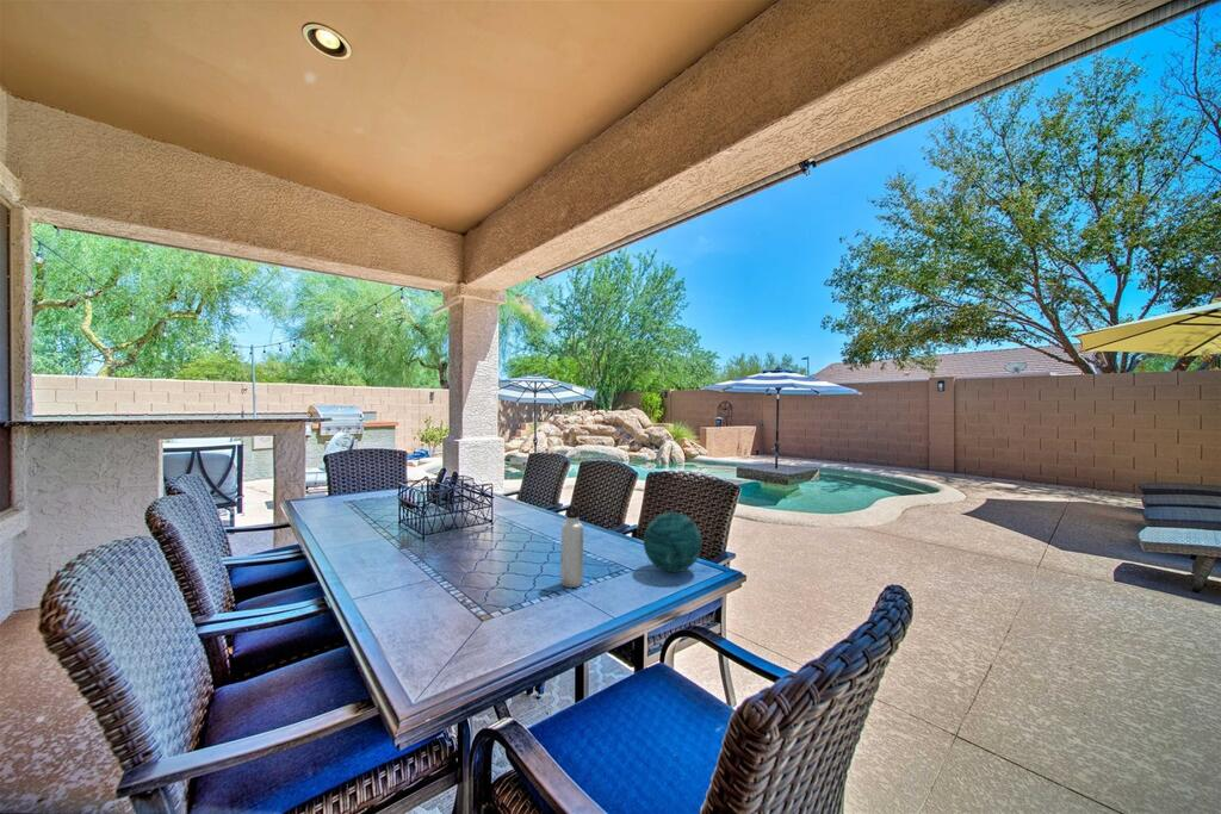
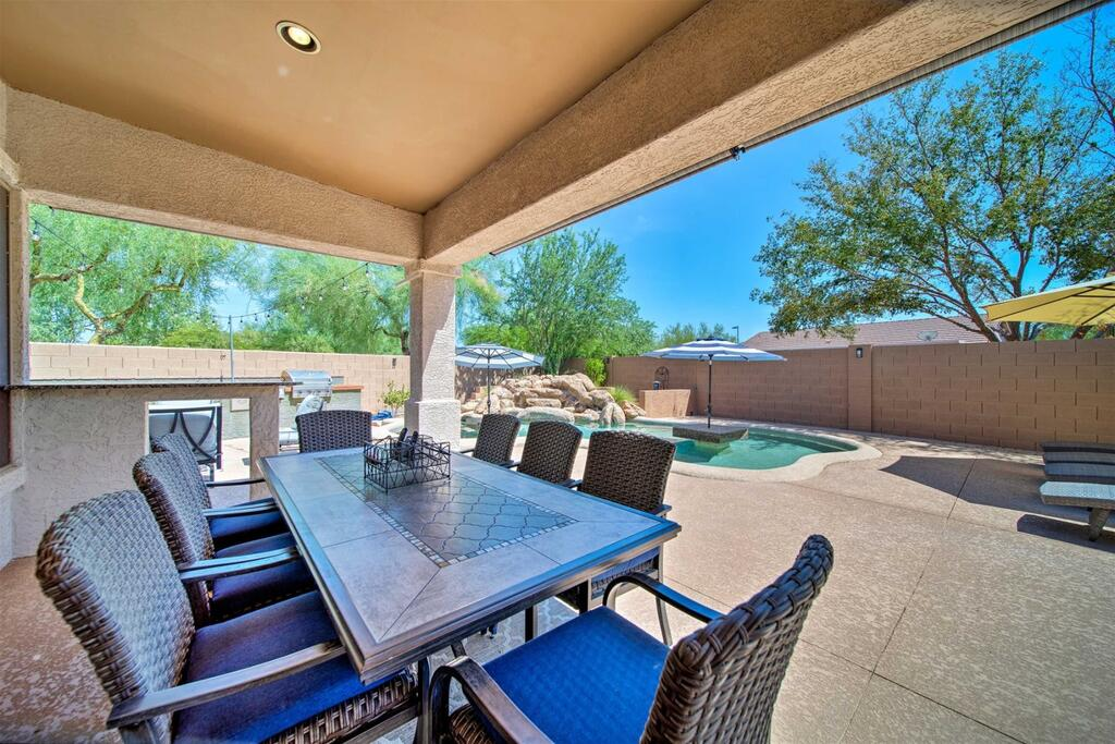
- water bottle [559,504,584,589]
- decorative orb [643,511,702,573]
